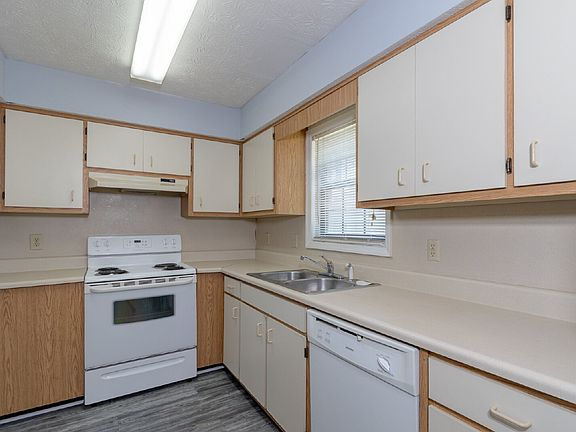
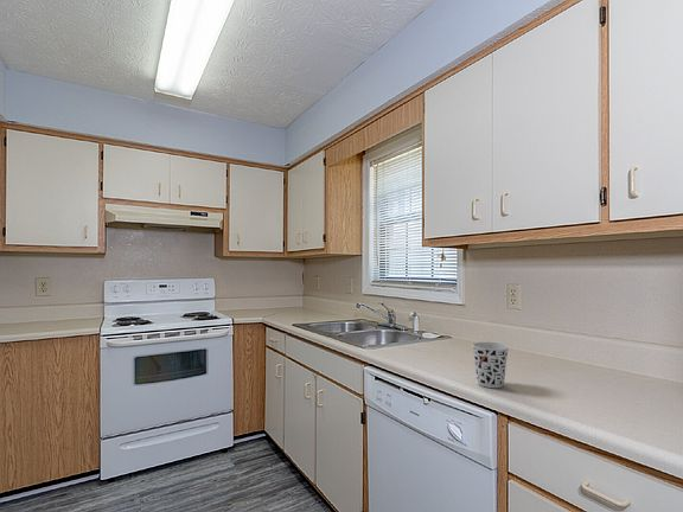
+ cup [471,341,510,389]
